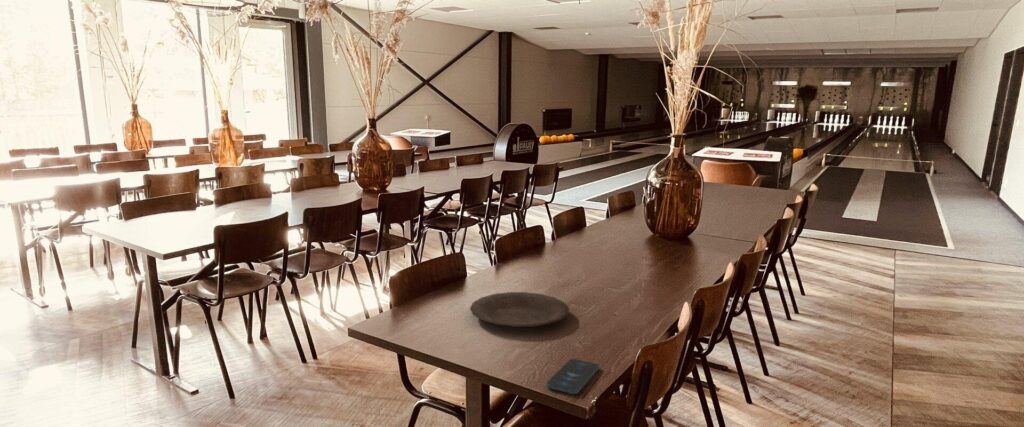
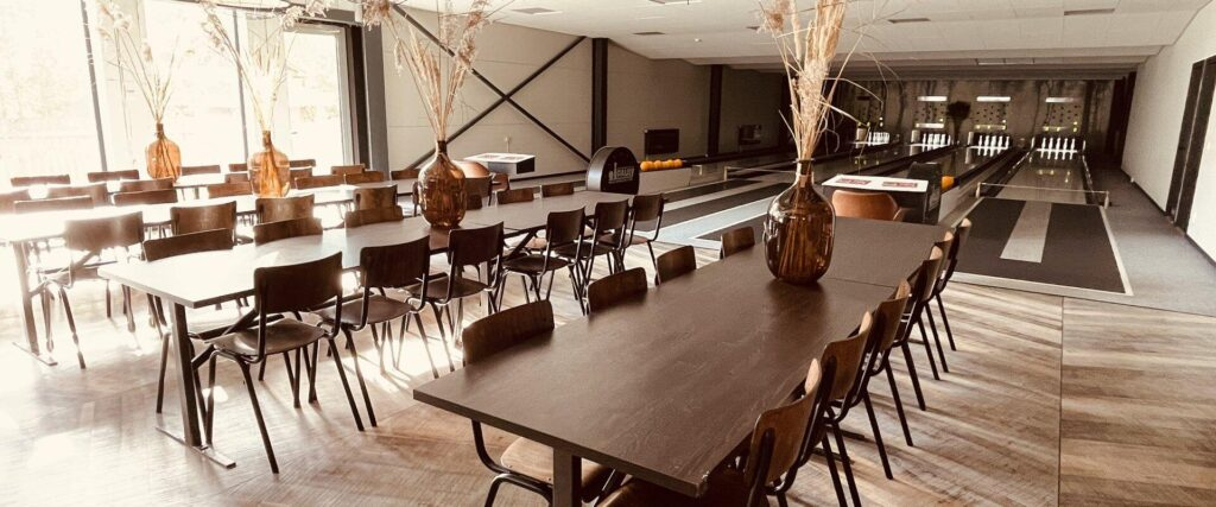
- plate [469,291,570,328]
- smartphone [545,358,600,395]
